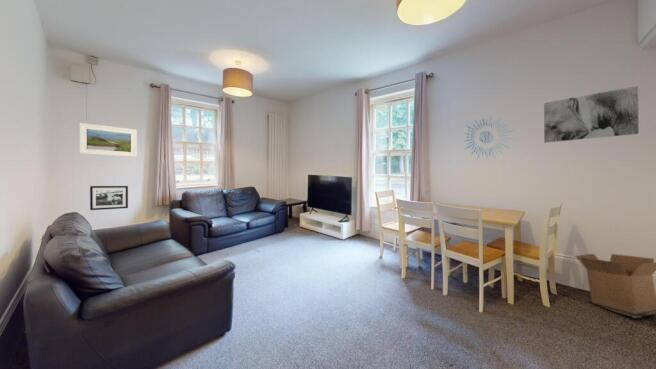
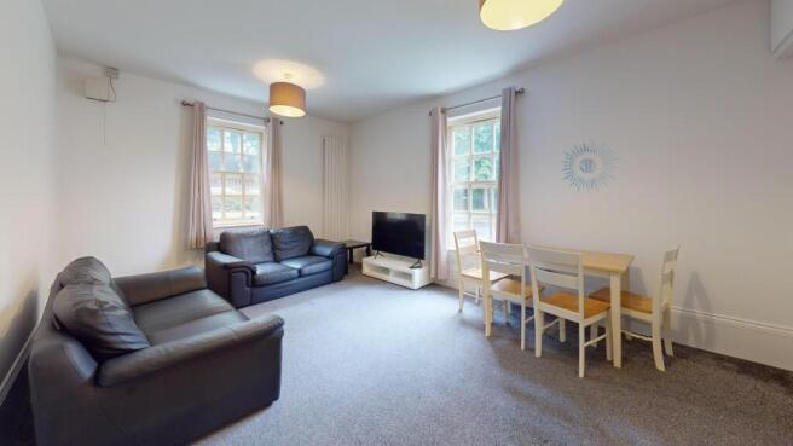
- cardboard box [574,253,656,319]
- picture frame [89,185,129,211]
- wall art [543,85,640,144]
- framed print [78,122,138,158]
